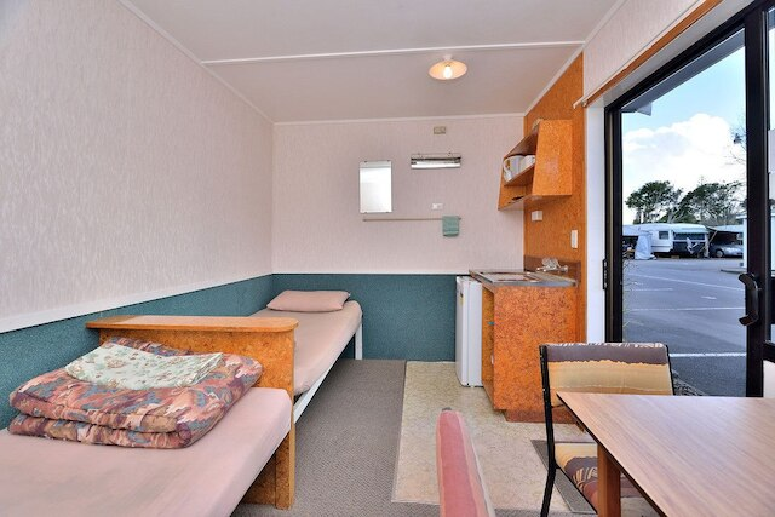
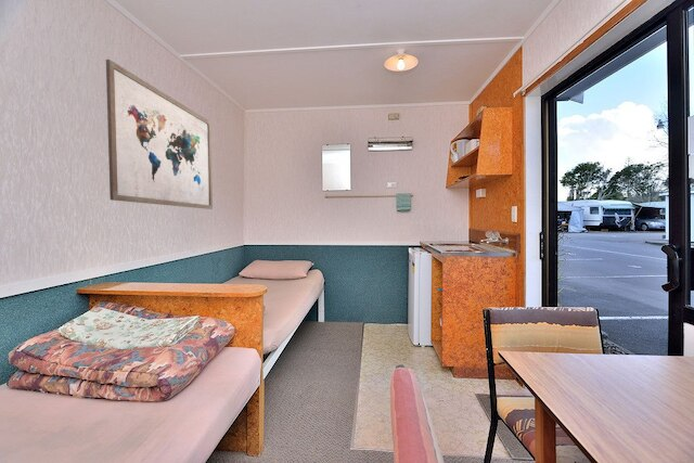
+ wall art [105,59,214,210]
